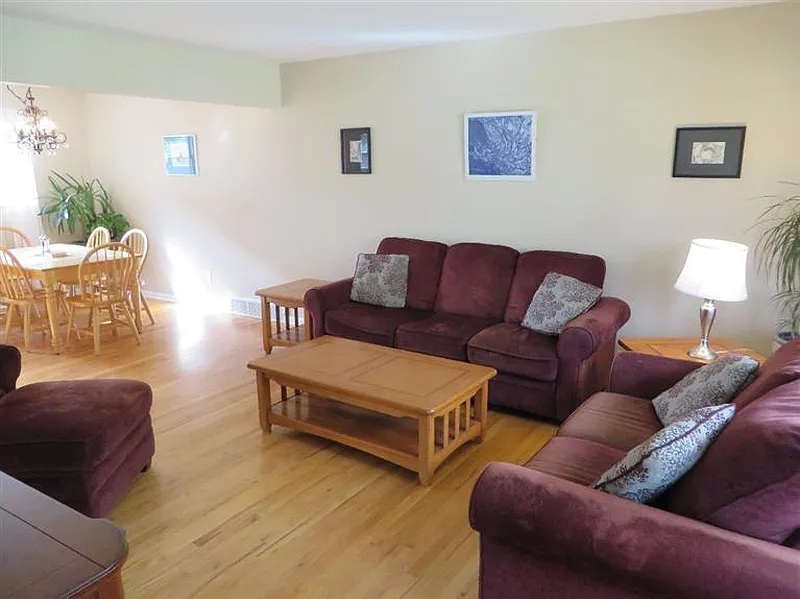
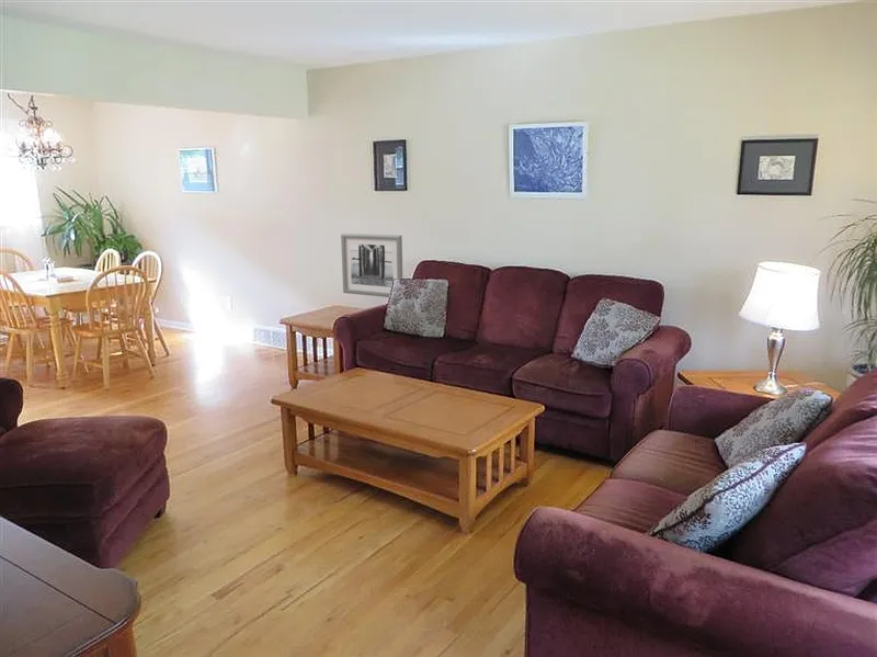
+ wall art [340,233,403,298]
